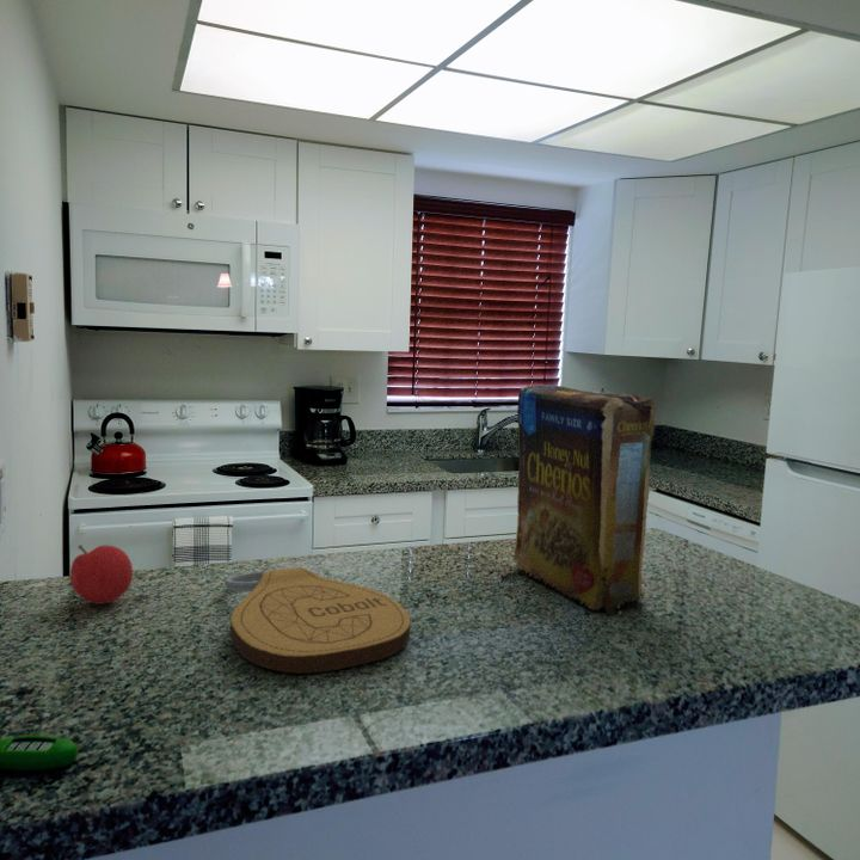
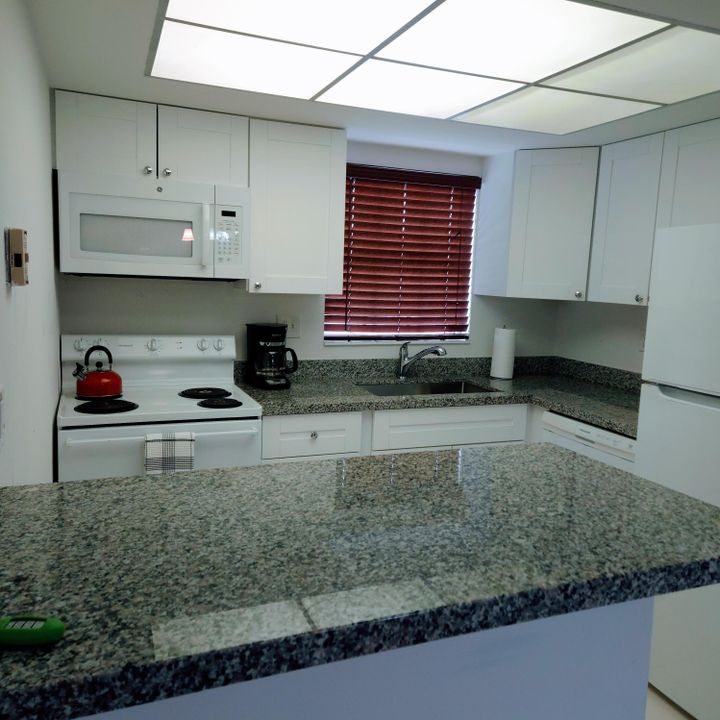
- cereal box [491,383,658,616]
- key chain [225,566,412,675]
- fruit [69,543,134,606]
